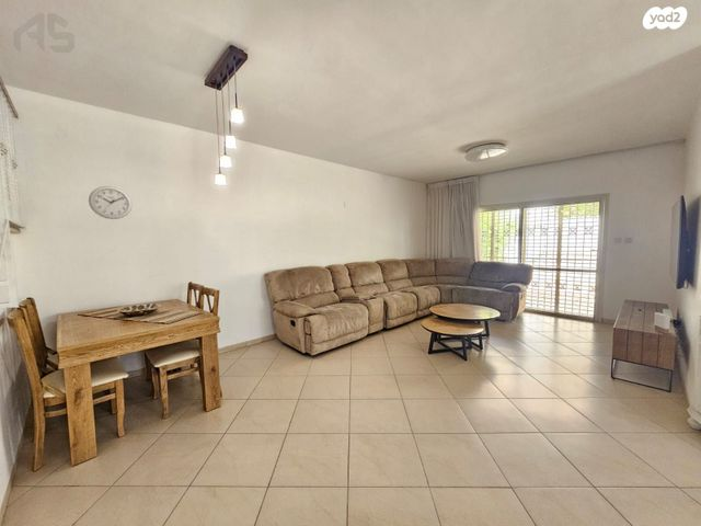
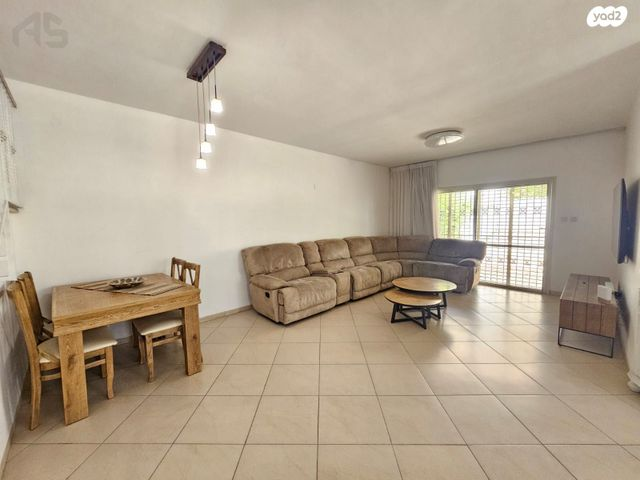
- wall clock [88,185,134,220]
